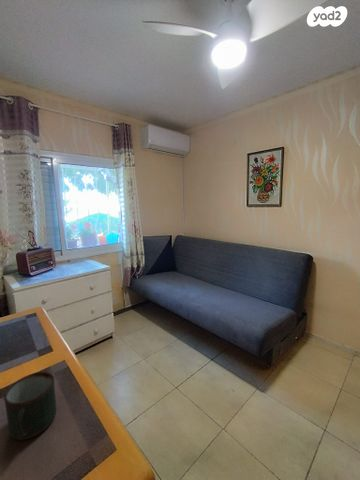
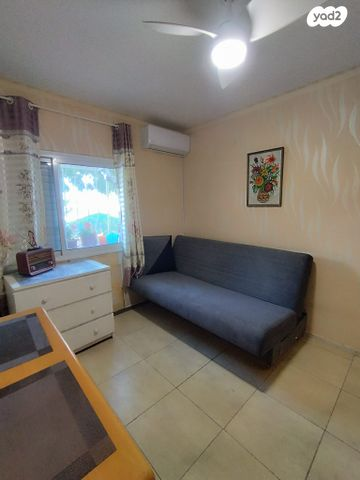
- mug [3,371,57,441]
